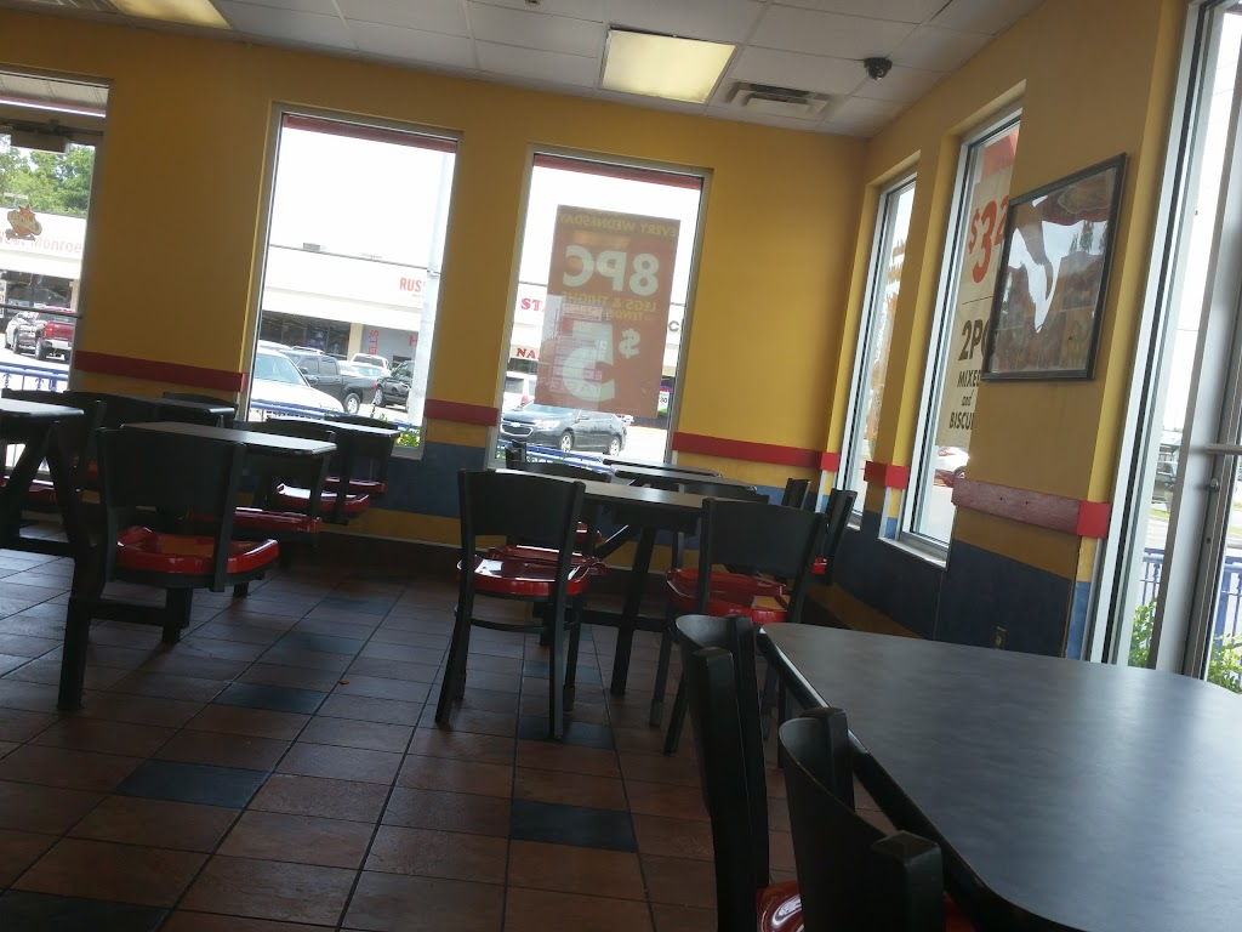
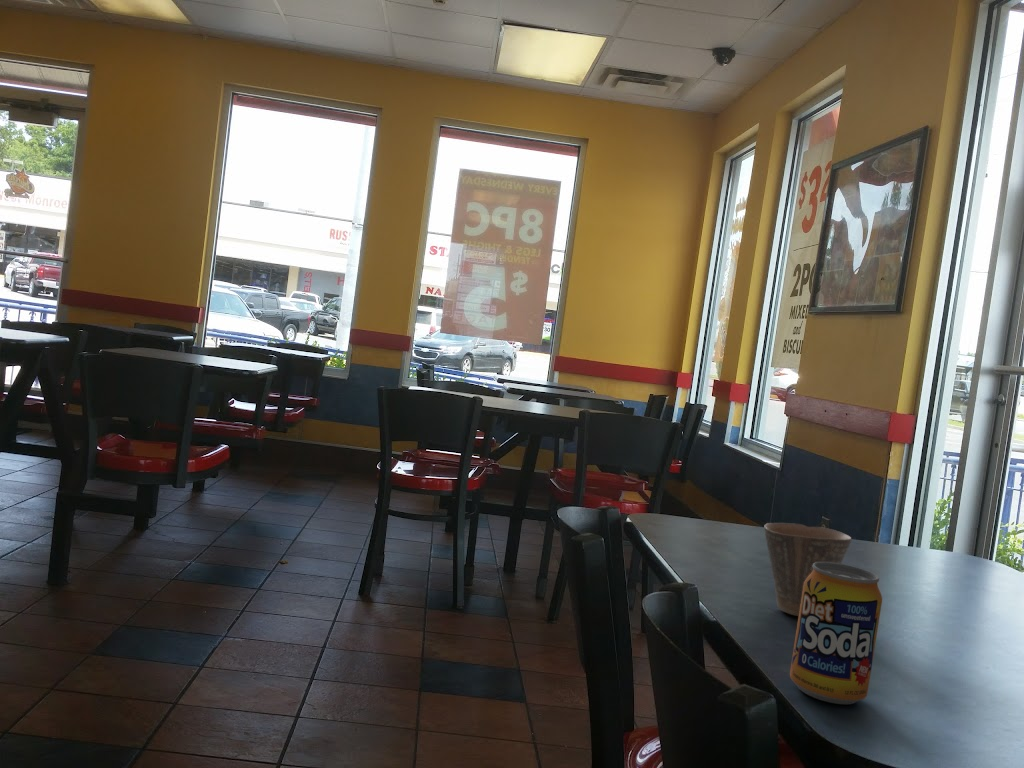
+ cup [763,522,852,617]
+ pop [789,562,883,705]
